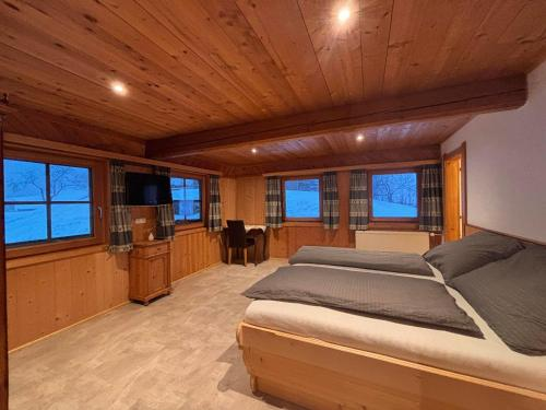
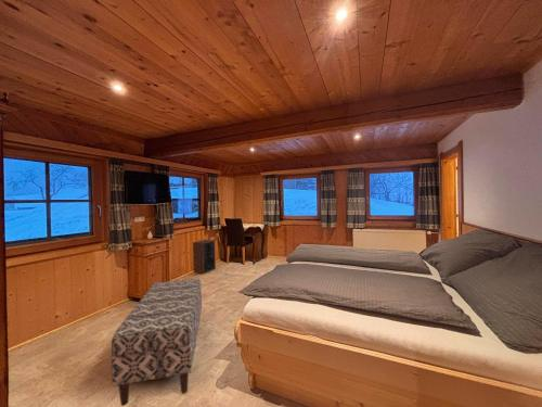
+ speaker [192,239,217,275]
+ bench [111,278,203,407]
